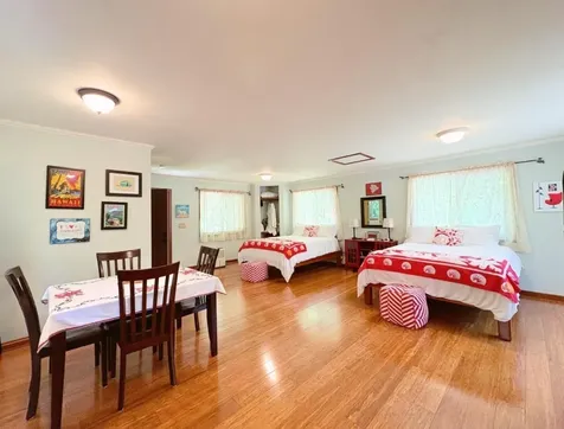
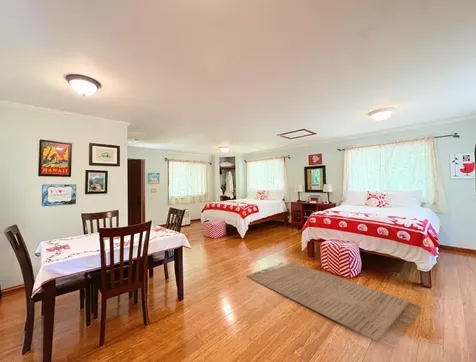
+ rug [246,261,422,350]
